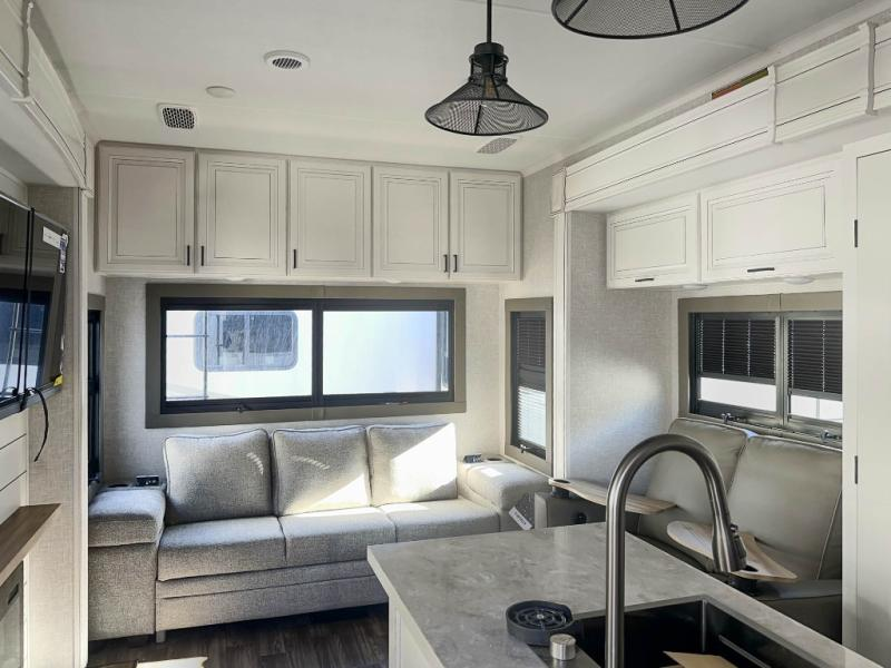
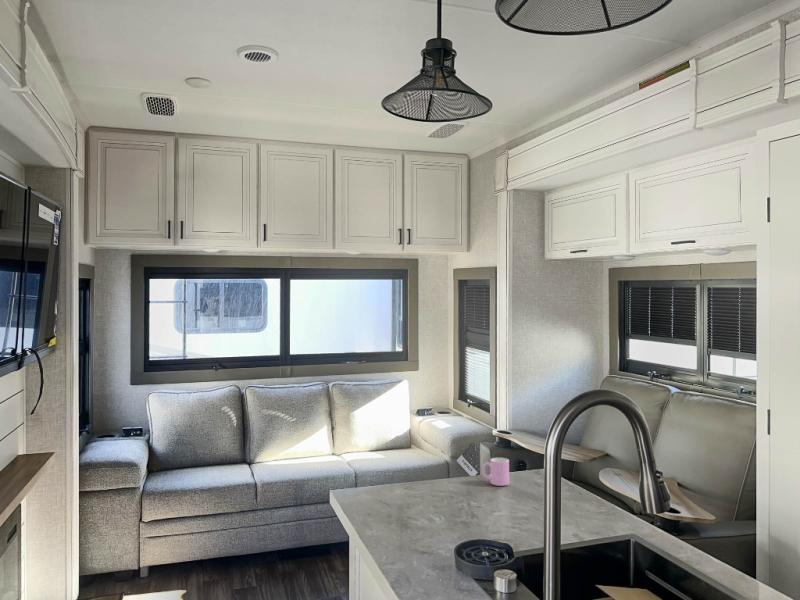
+ cup [481,457,510,487]
